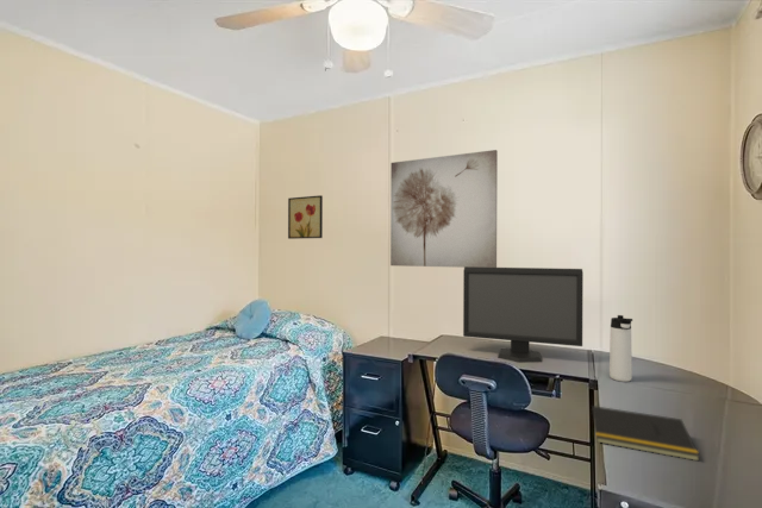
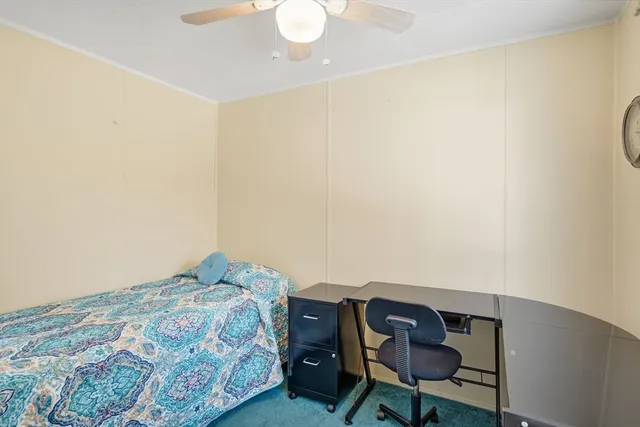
- notepad [588,404,701,462]
- wall art [287,194,324,240]
- monitor [462,266,585,364]
- thermos bottle [608,314,633,383]
- wall art [389,149,499,269]
